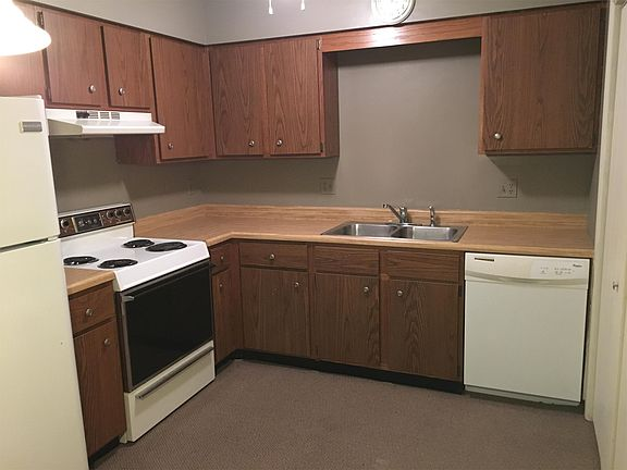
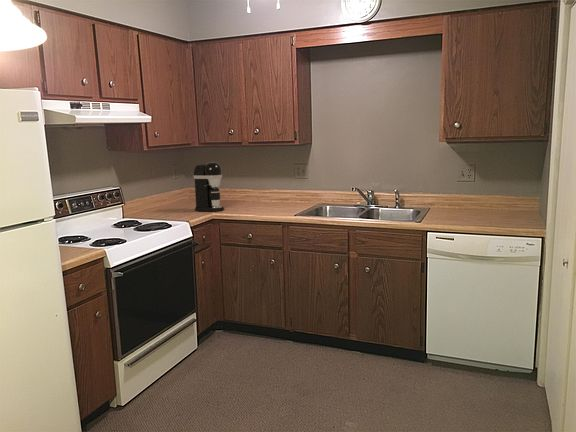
+ coffee maker [193,161,225,213]
